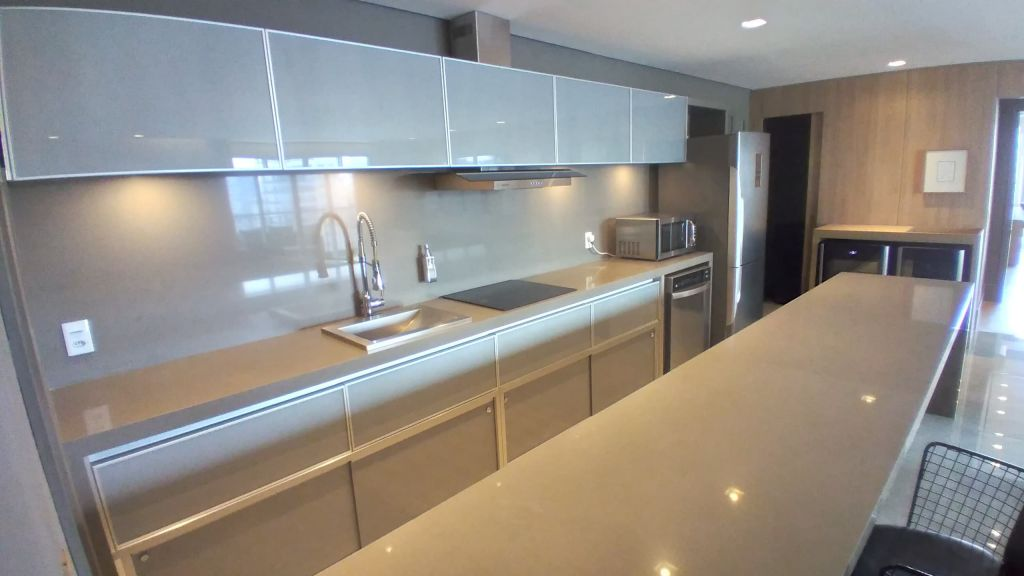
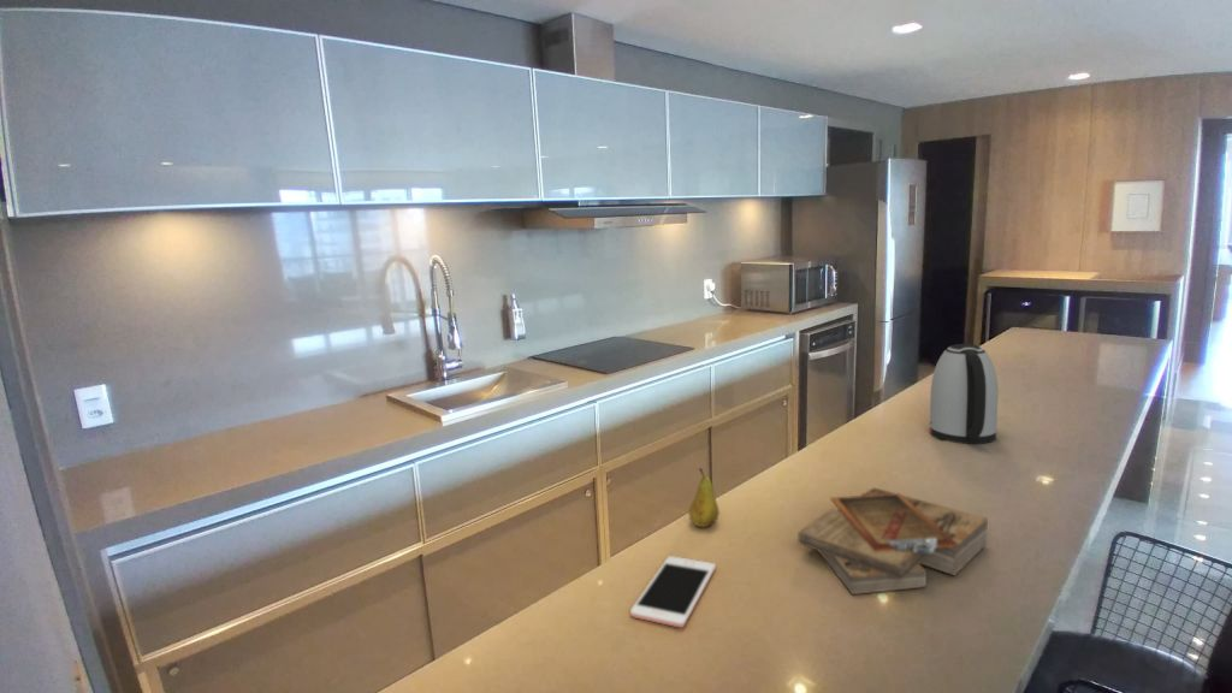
+ fruit [687,467,721,528]
+ clipboard [796,486,989,596]
+ kettle [928,343,1000,445]
+ cell phone [629,555,717,628]
